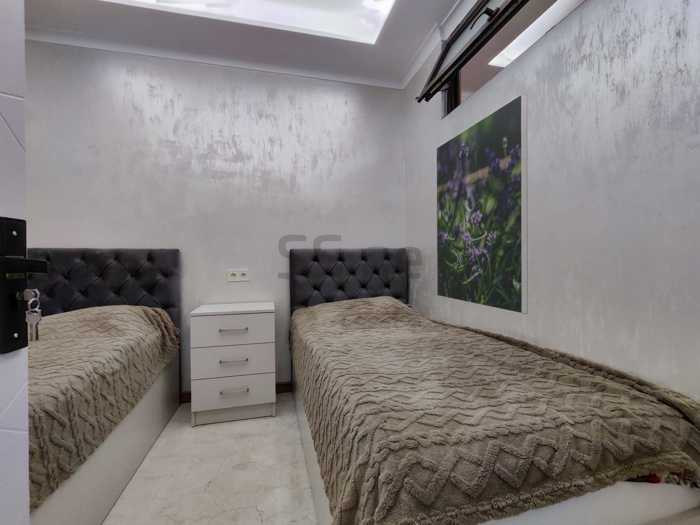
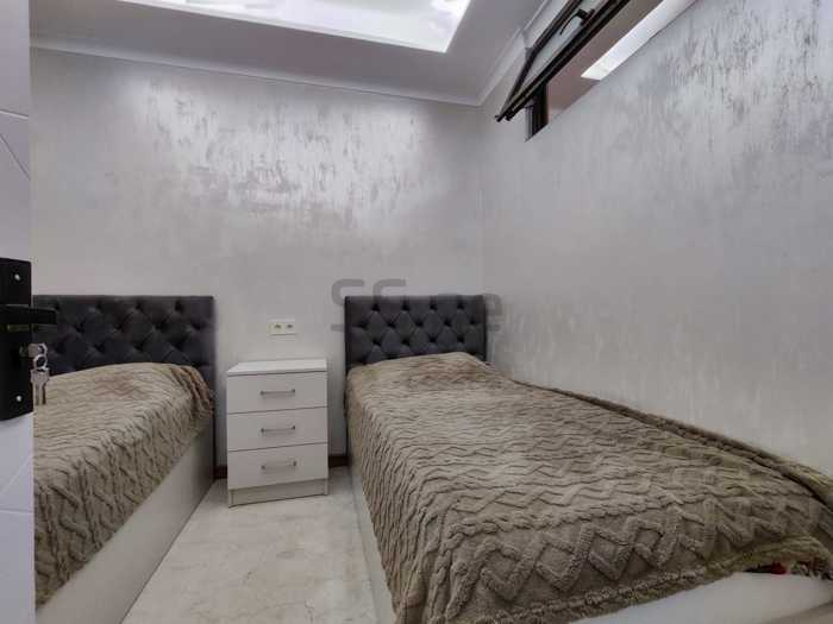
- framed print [435,93,529,315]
